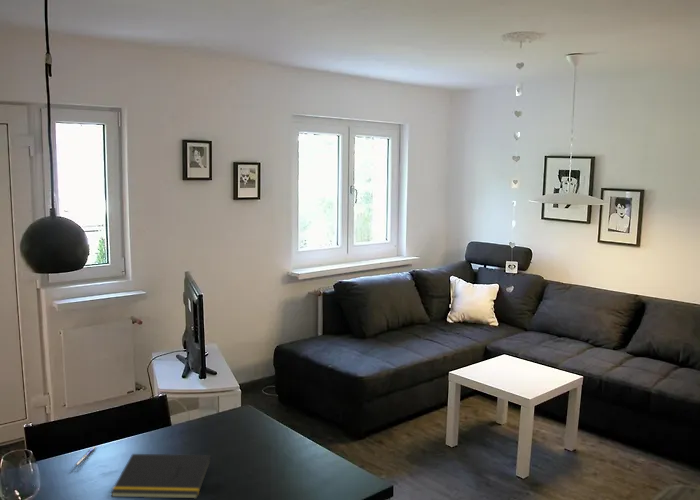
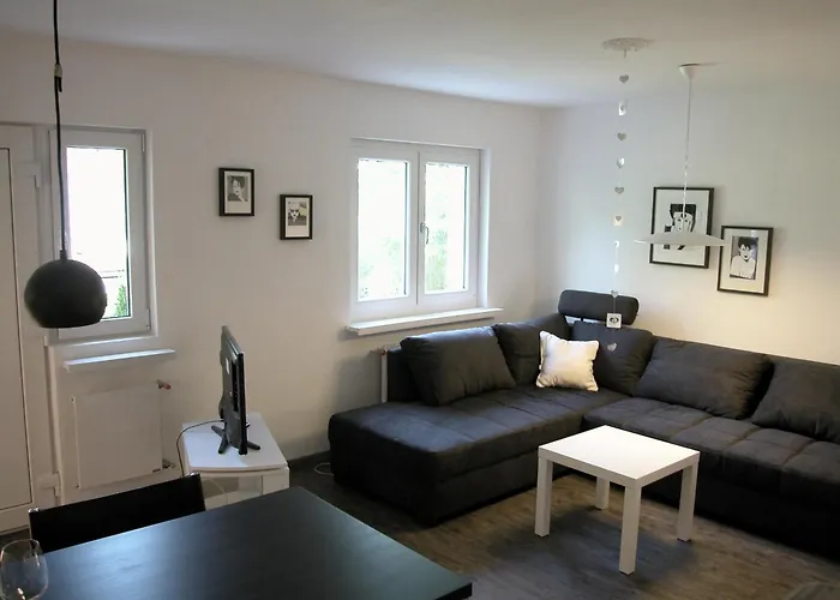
- pen [75,445,97,467]
- notepad [110,453,212,500]
